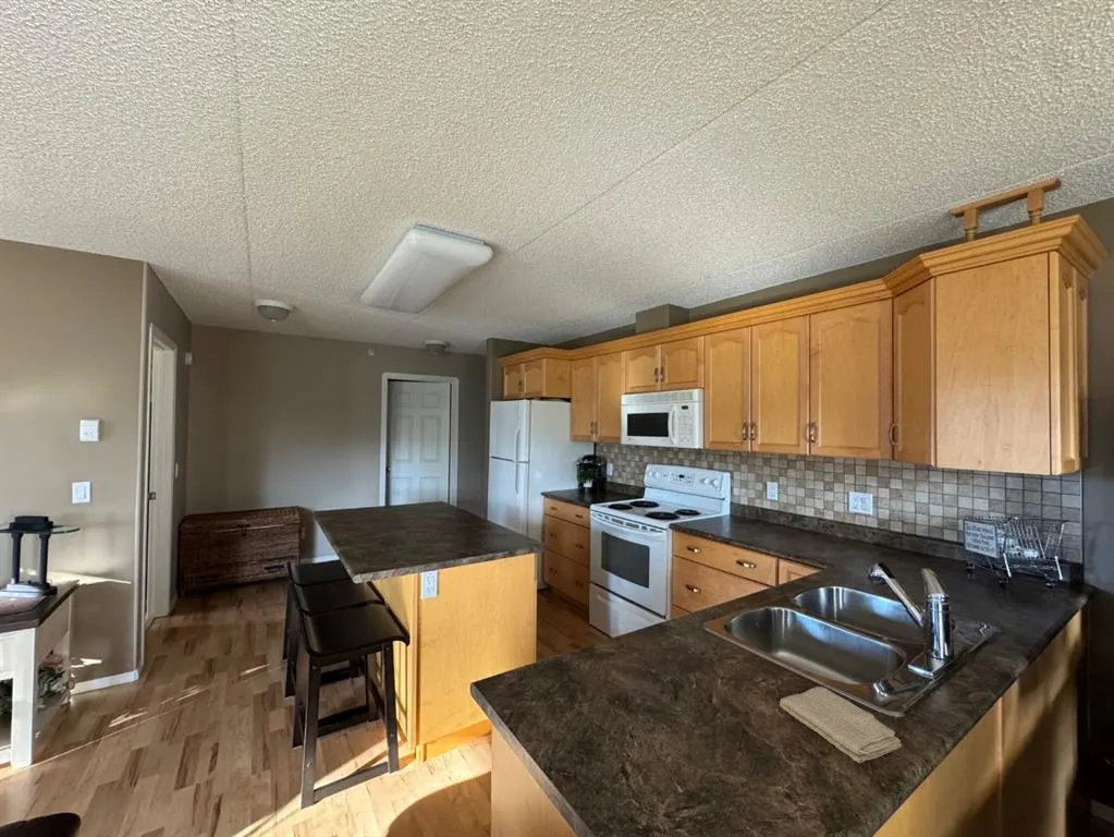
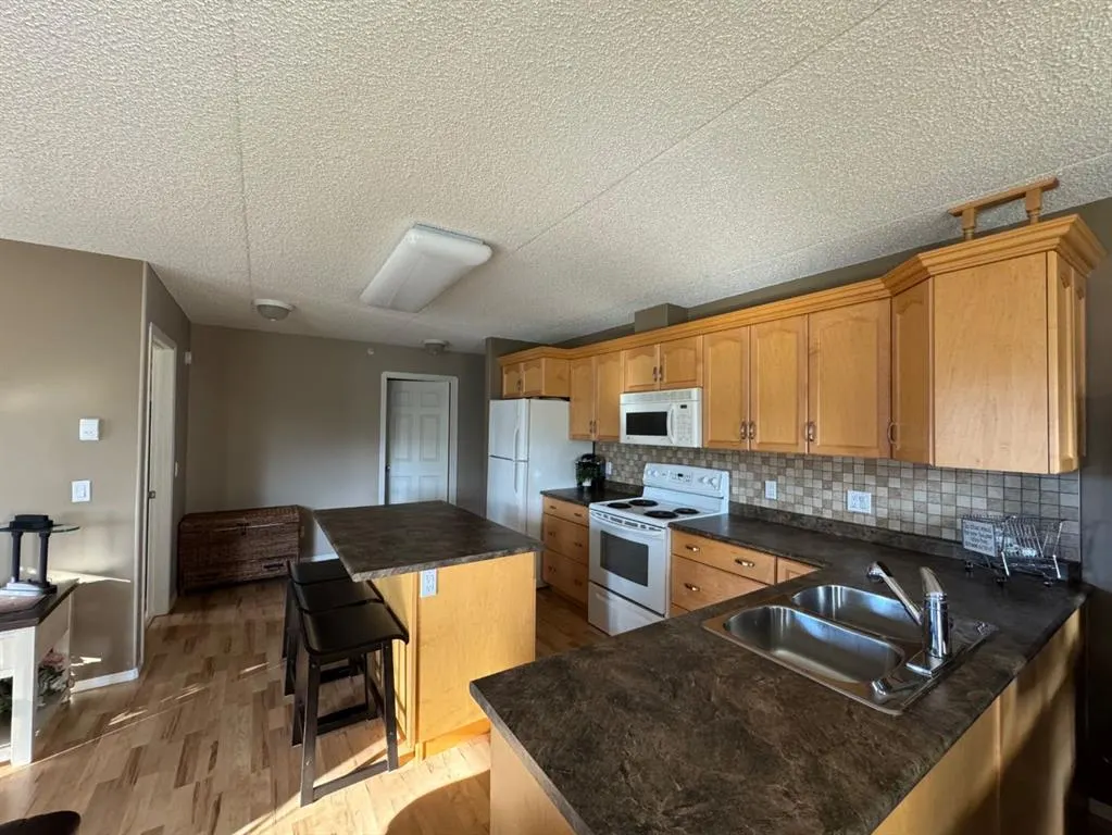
- washcloth [779,686,903,764]
